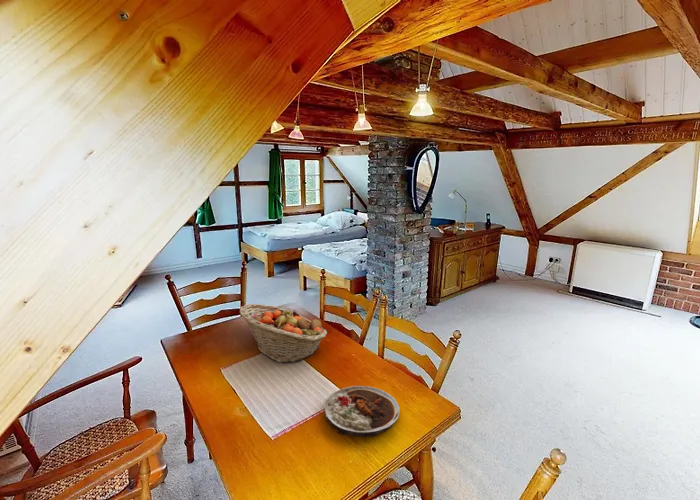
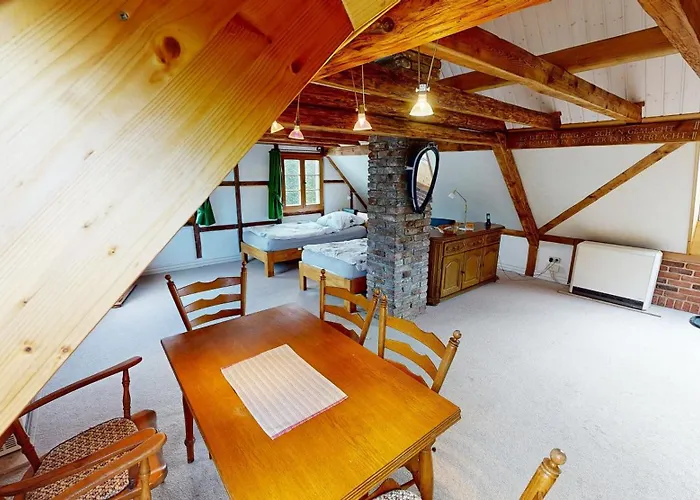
- fruit basket [239,303,328,363]
- plate [323,385,401,438]
